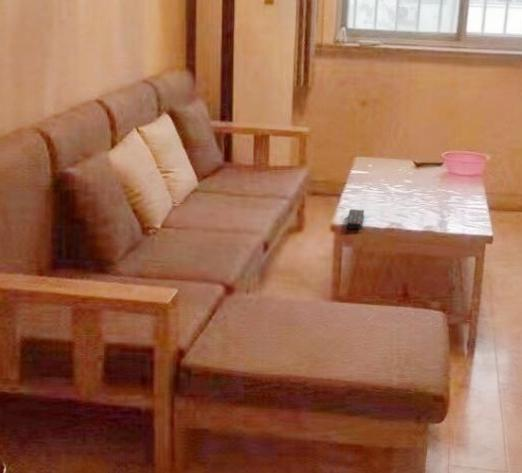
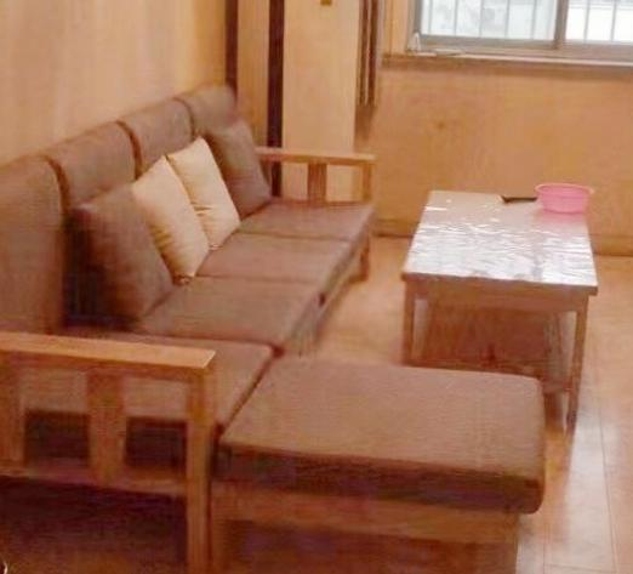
- remote control [345,208,365,230]
